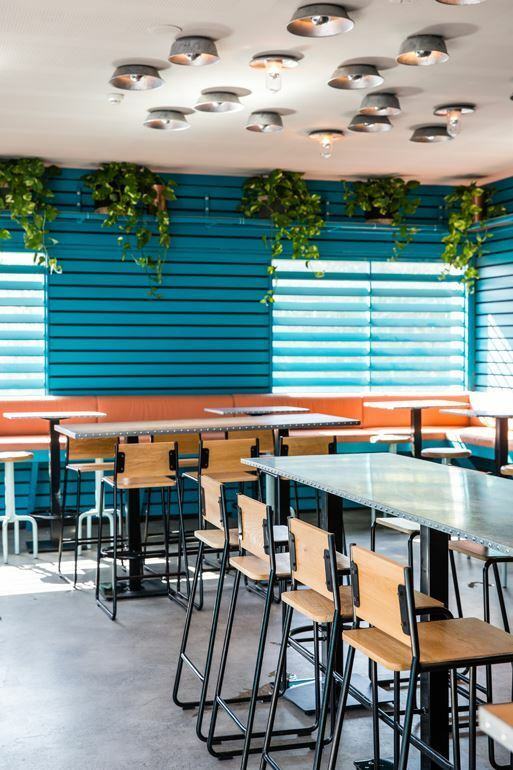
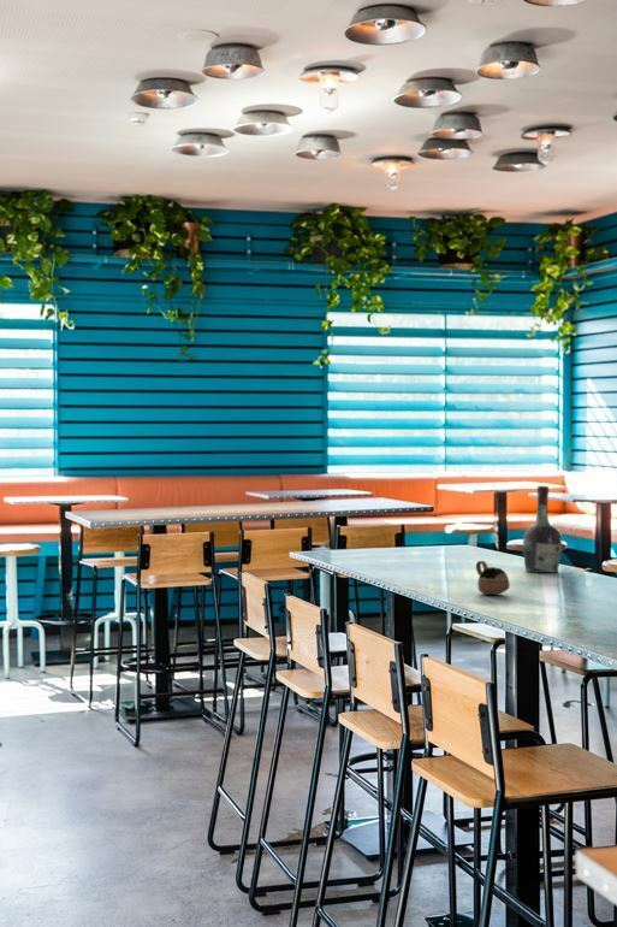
+ cup [475,560,511,596]
+ cognac bottle [522,485,563,574]
